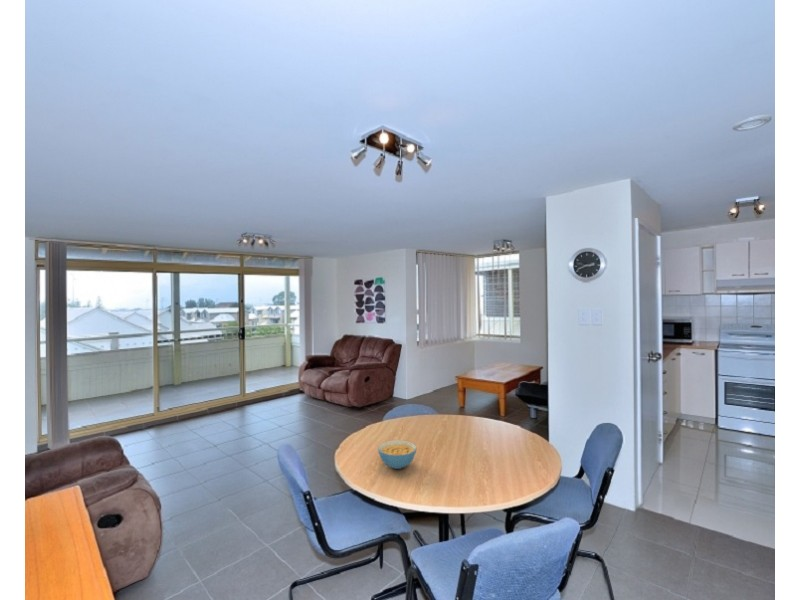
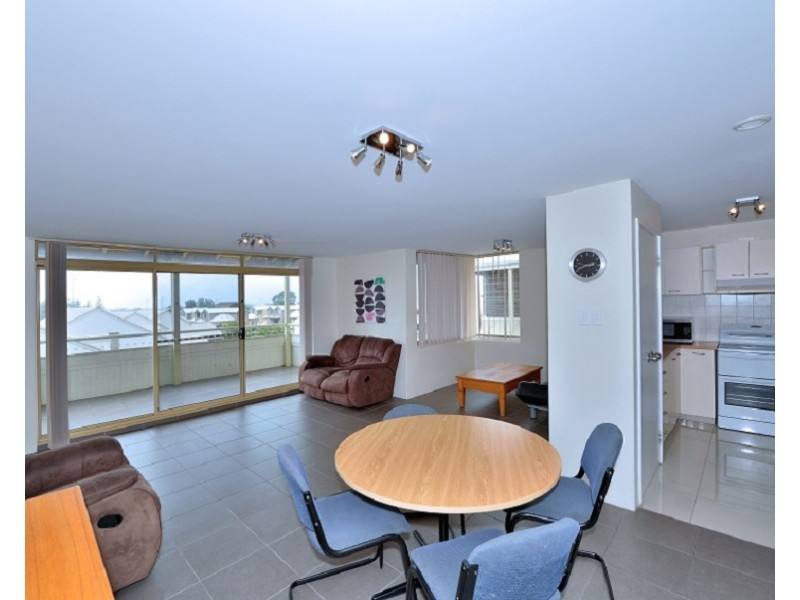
- cereal bowl [377,439,418,470]
